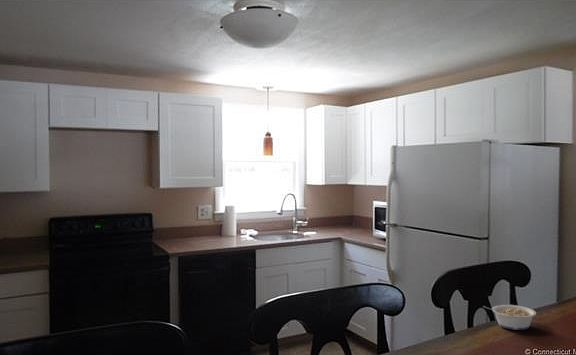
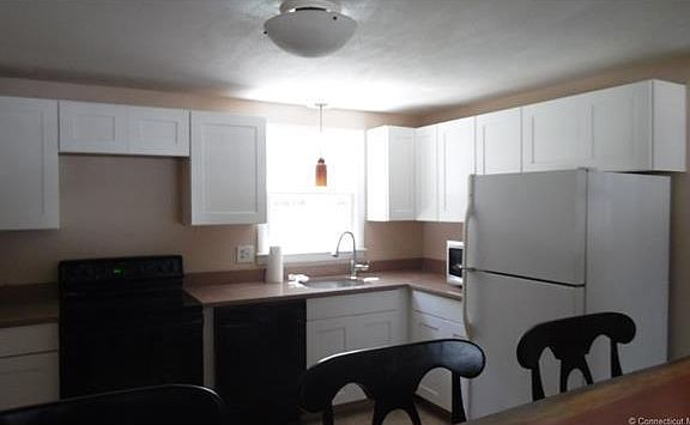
- legume [482,304,537,331]
